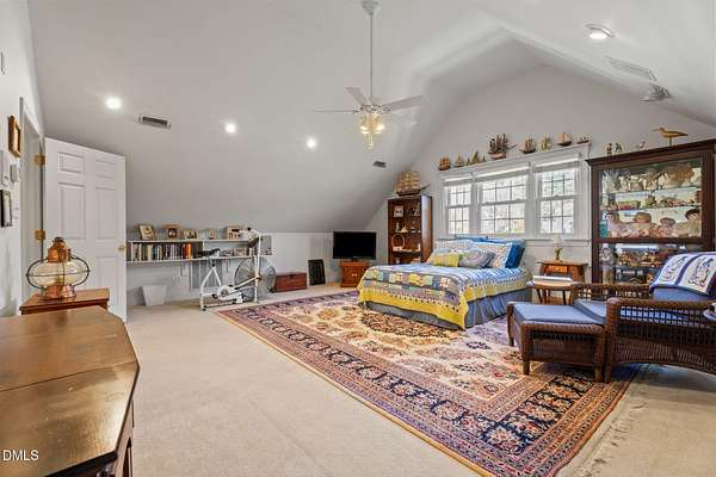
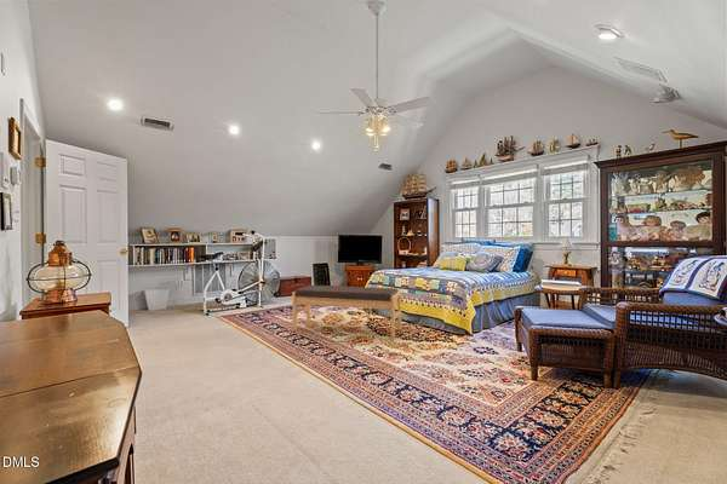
+ bench [291,284,402,340]
